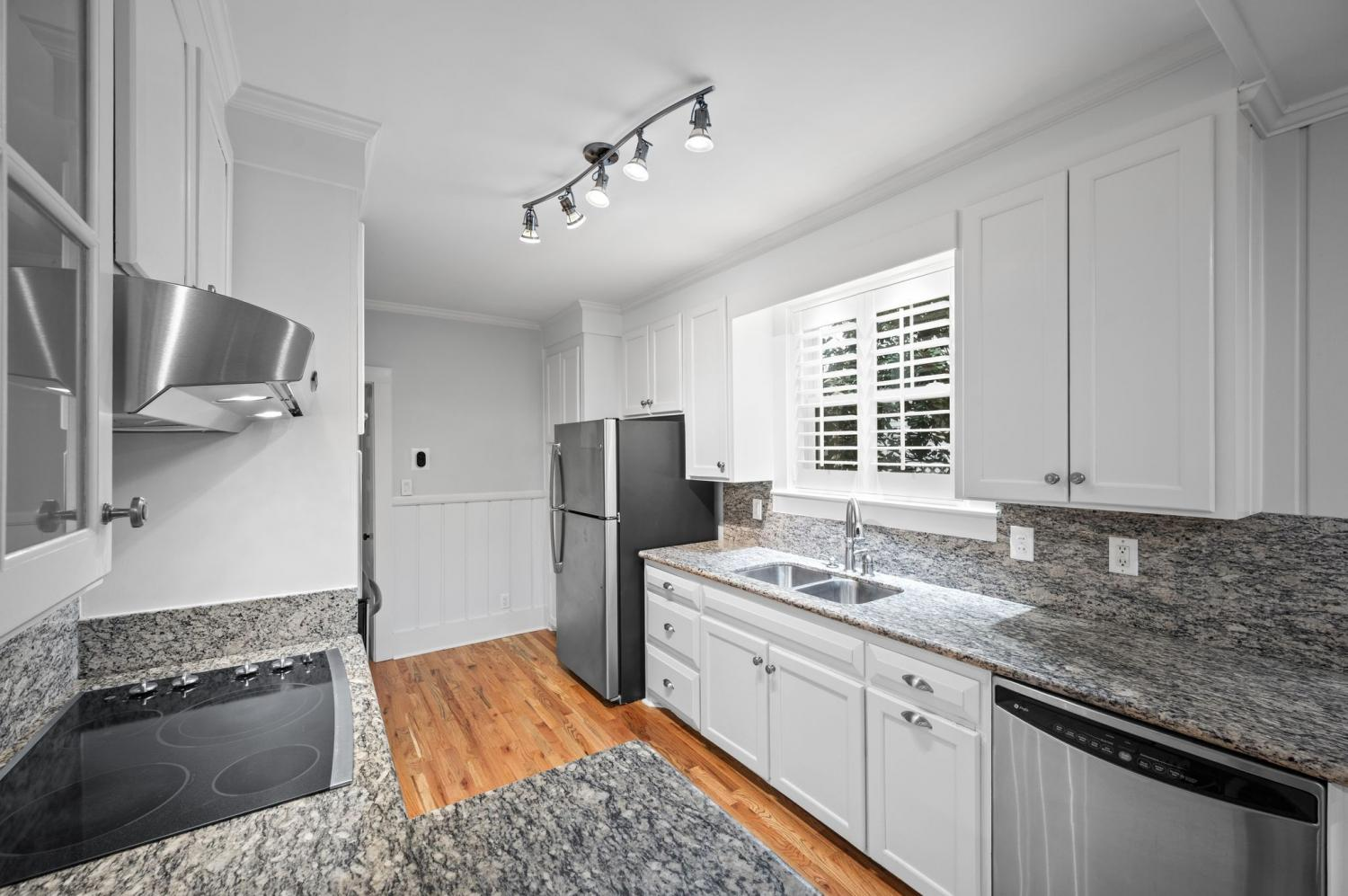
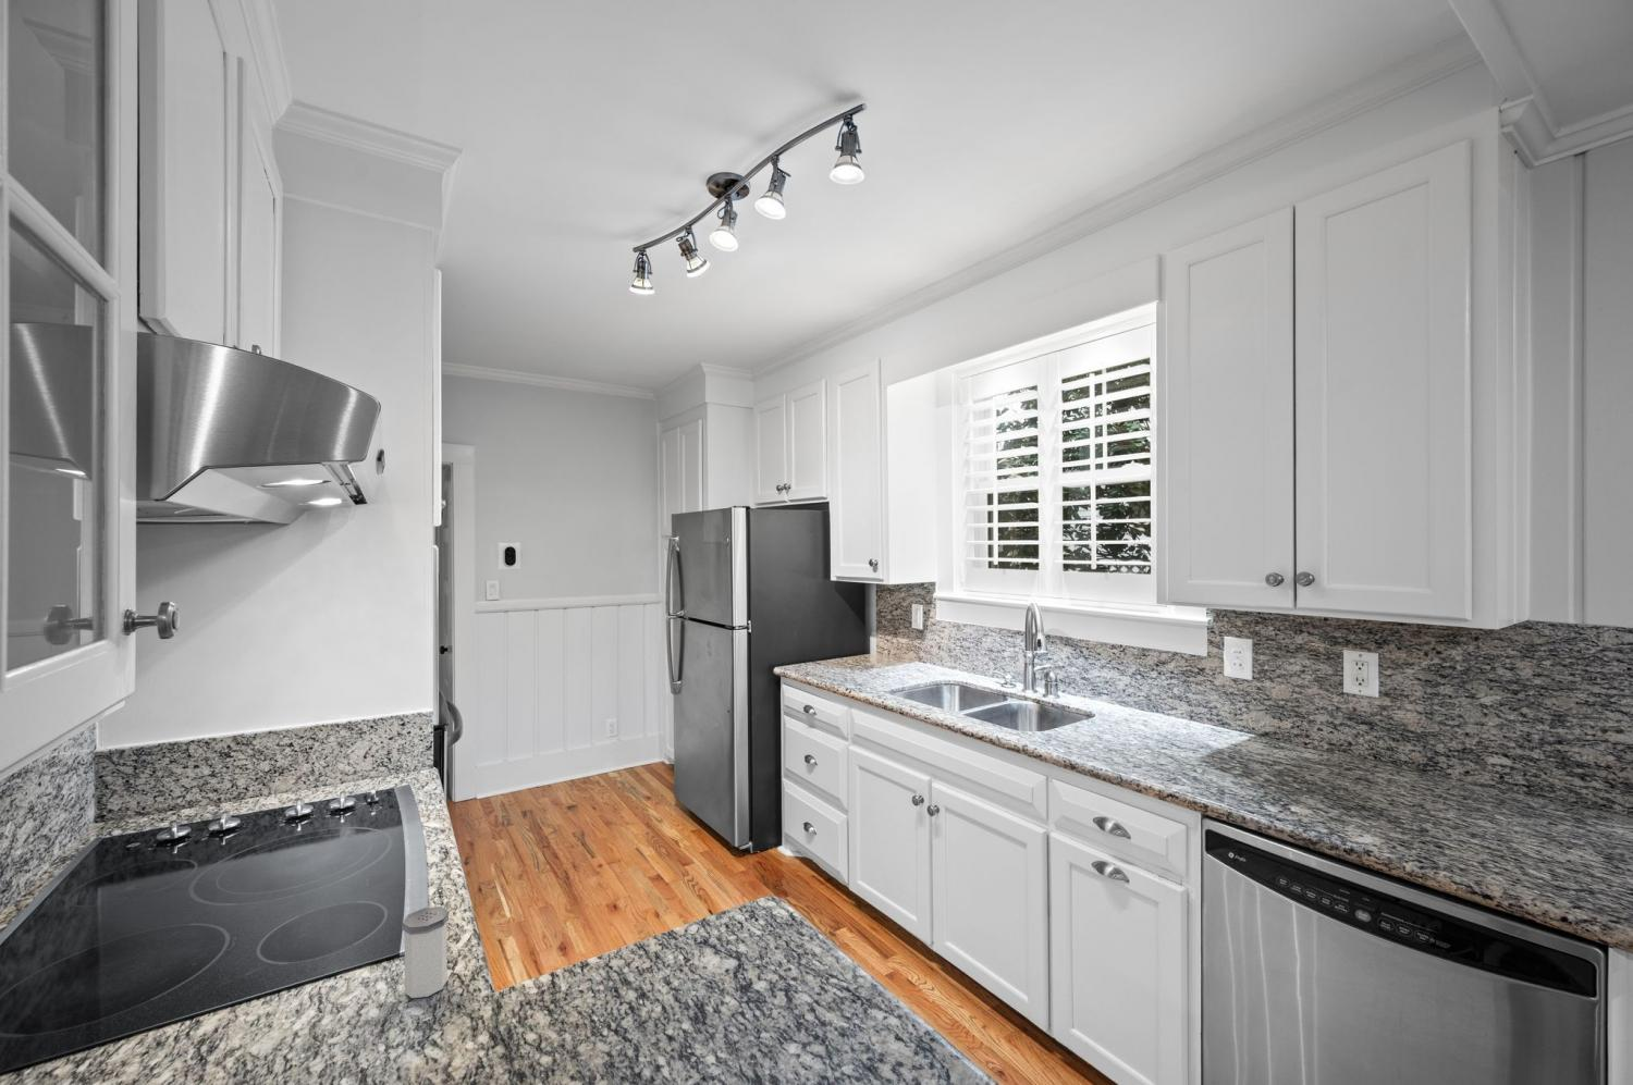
+ salt shaker [402,906,449,999]
